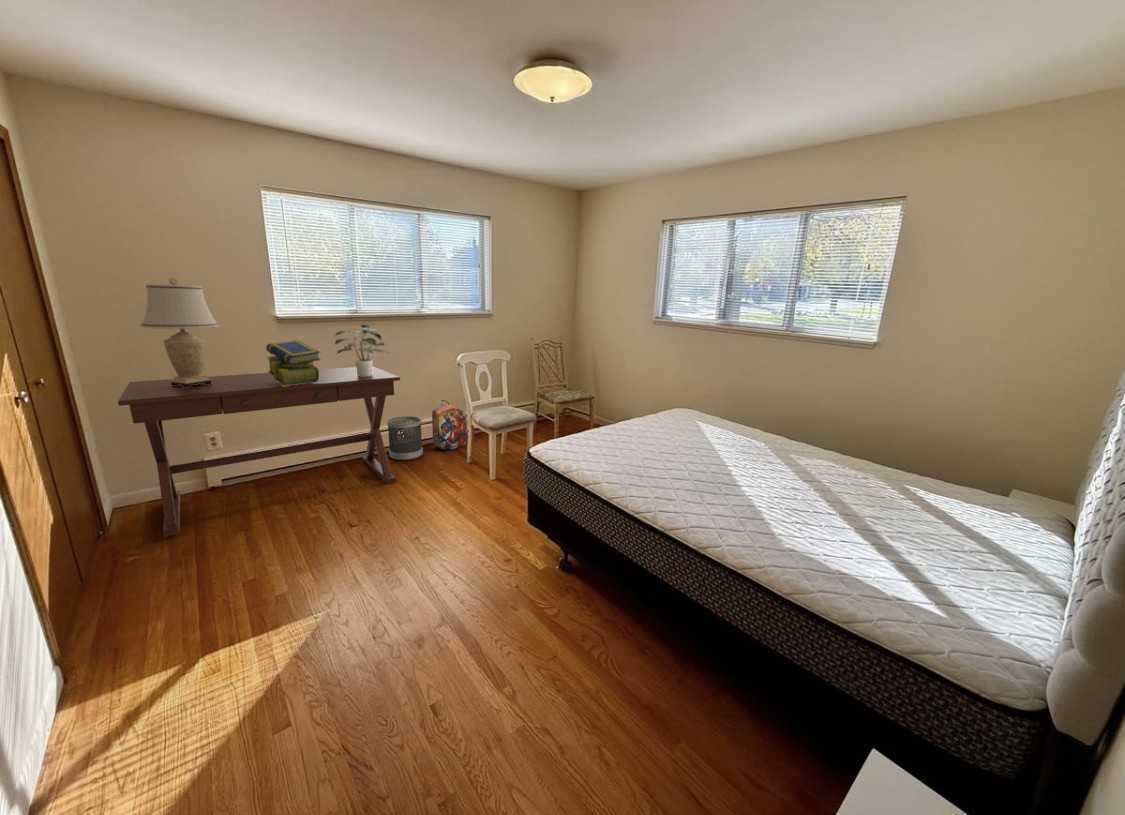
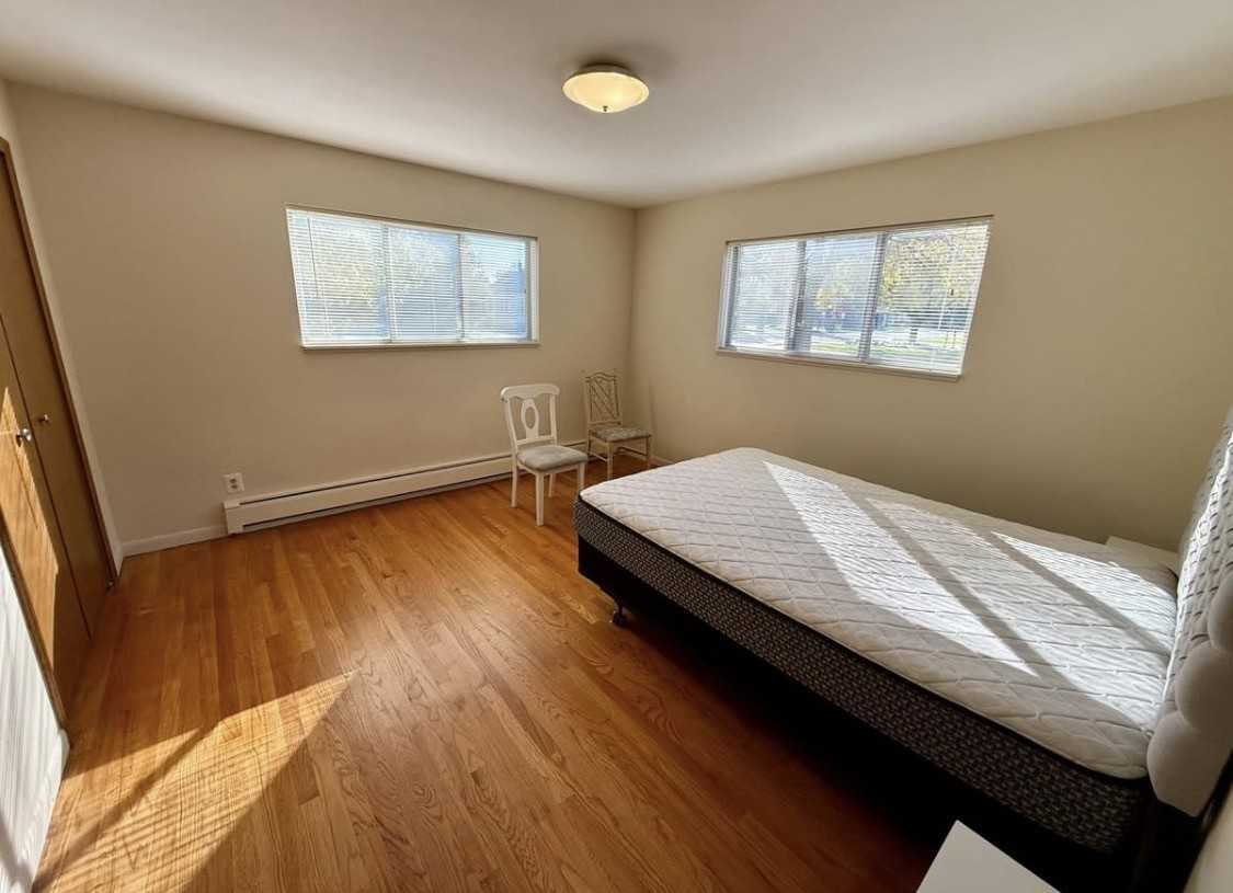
- desk [117,365,401,538]
- backpack [431,399,468,451]
- table lamp [140,276,220,388]
- stack of books [265,339,321,387]
- potted plant [334,323,390,377]
- wastebasket [386,415,424,461]
